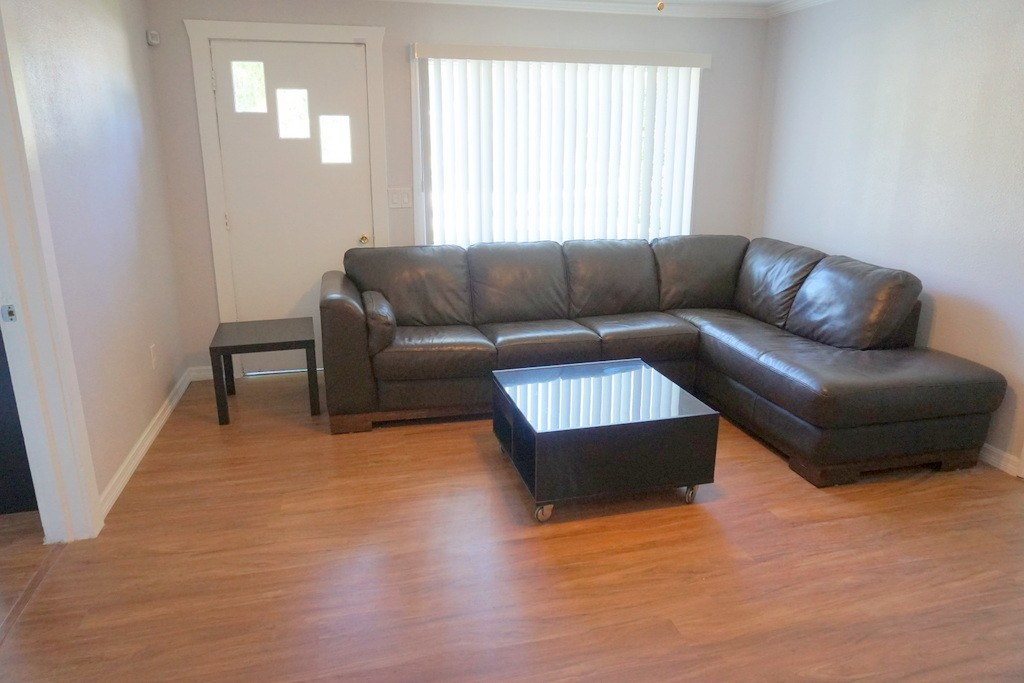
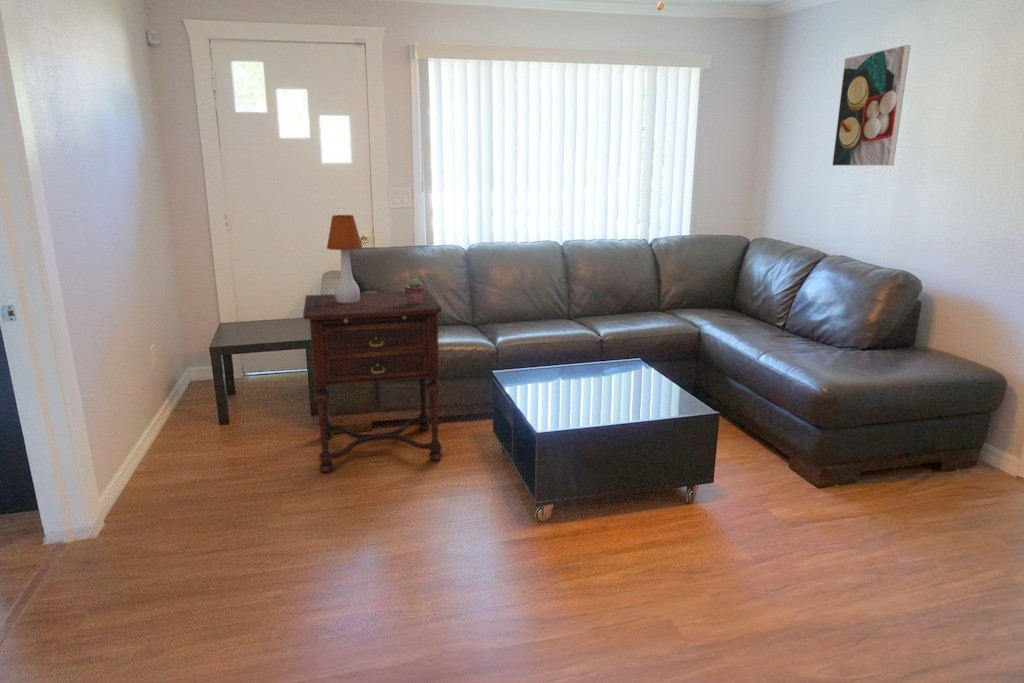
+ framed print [831,44,911,167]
+ potted succulent [404,277,425,305]
+ table lamp [326,214,364,303]
+ side table [302,289,443,473]
